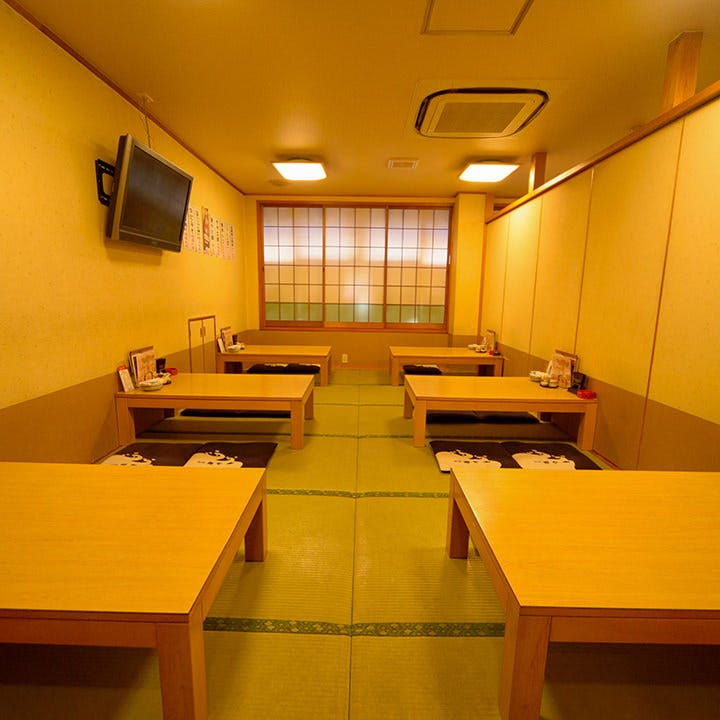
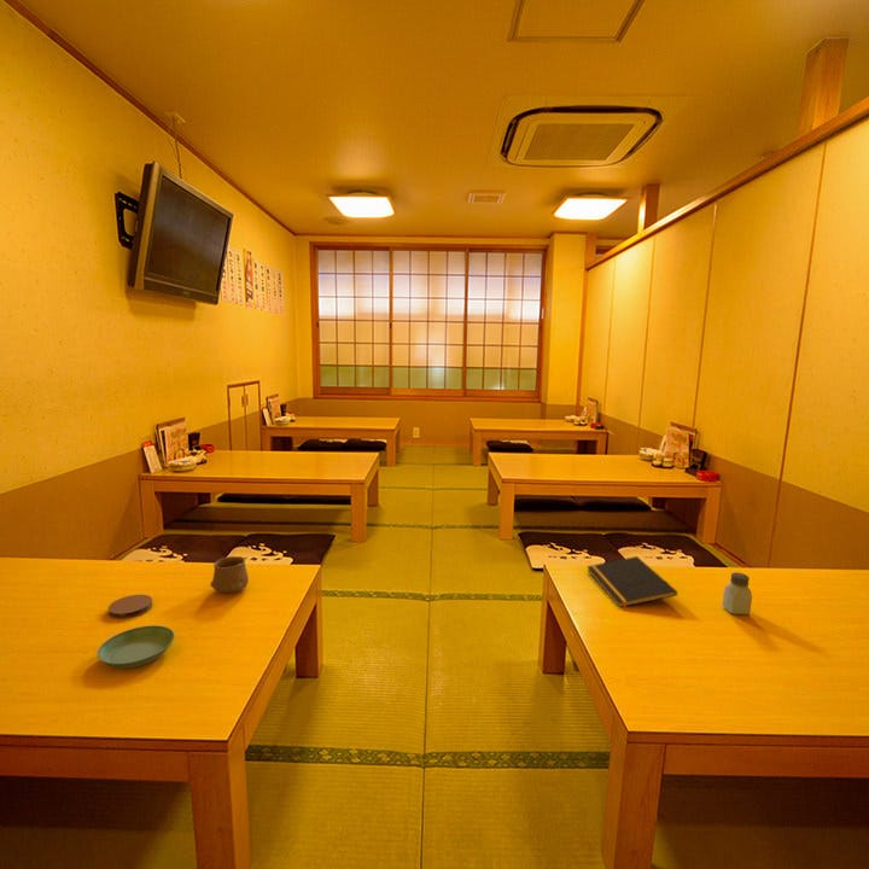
+ notepad [585,555,678,608]
+ saltshaker [722,571,753,616]
+ coaster [107,594,153,620]
+ saucer [97,624,176,670]
+ cup [209,555,250,594]
